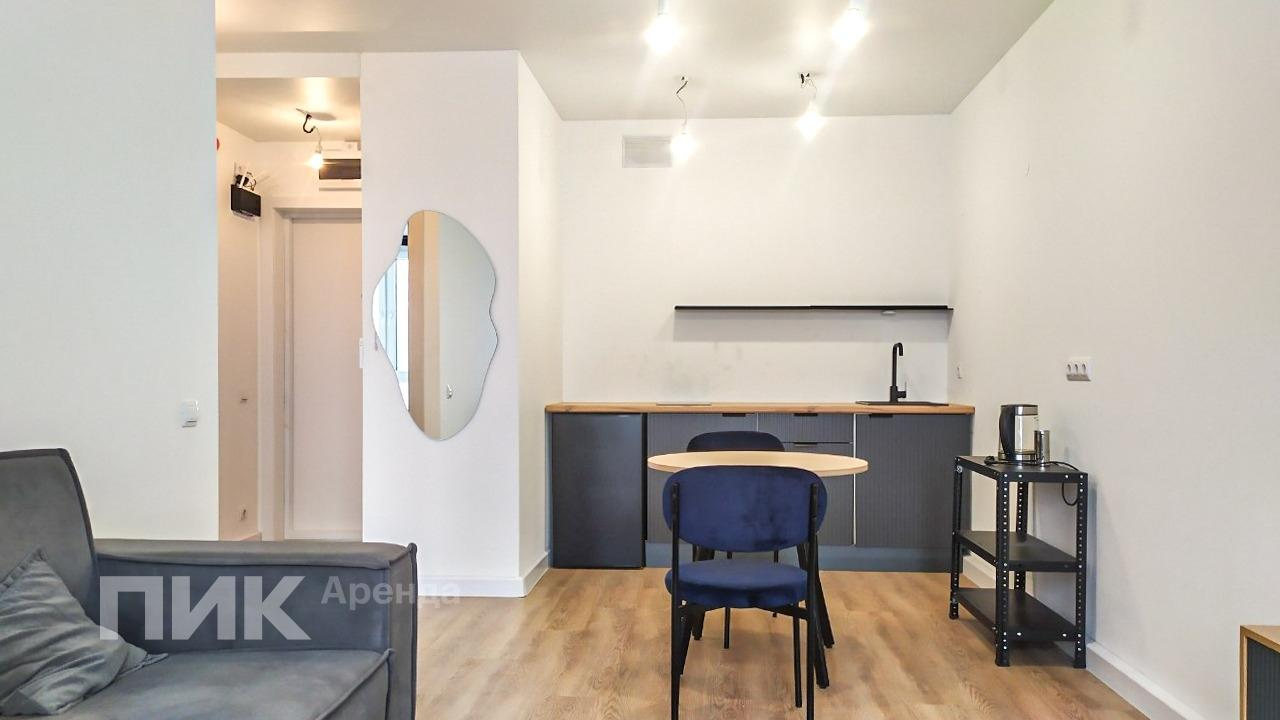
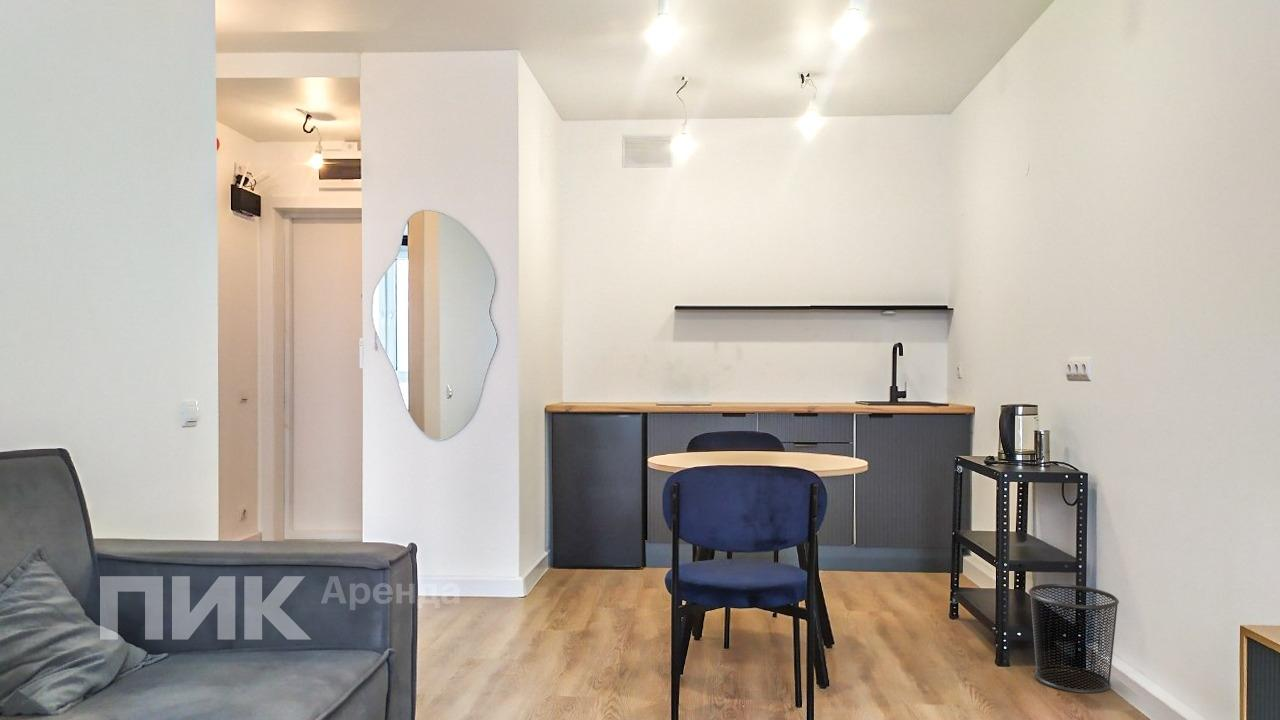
+ waste bin [1028,583,1120,694]
